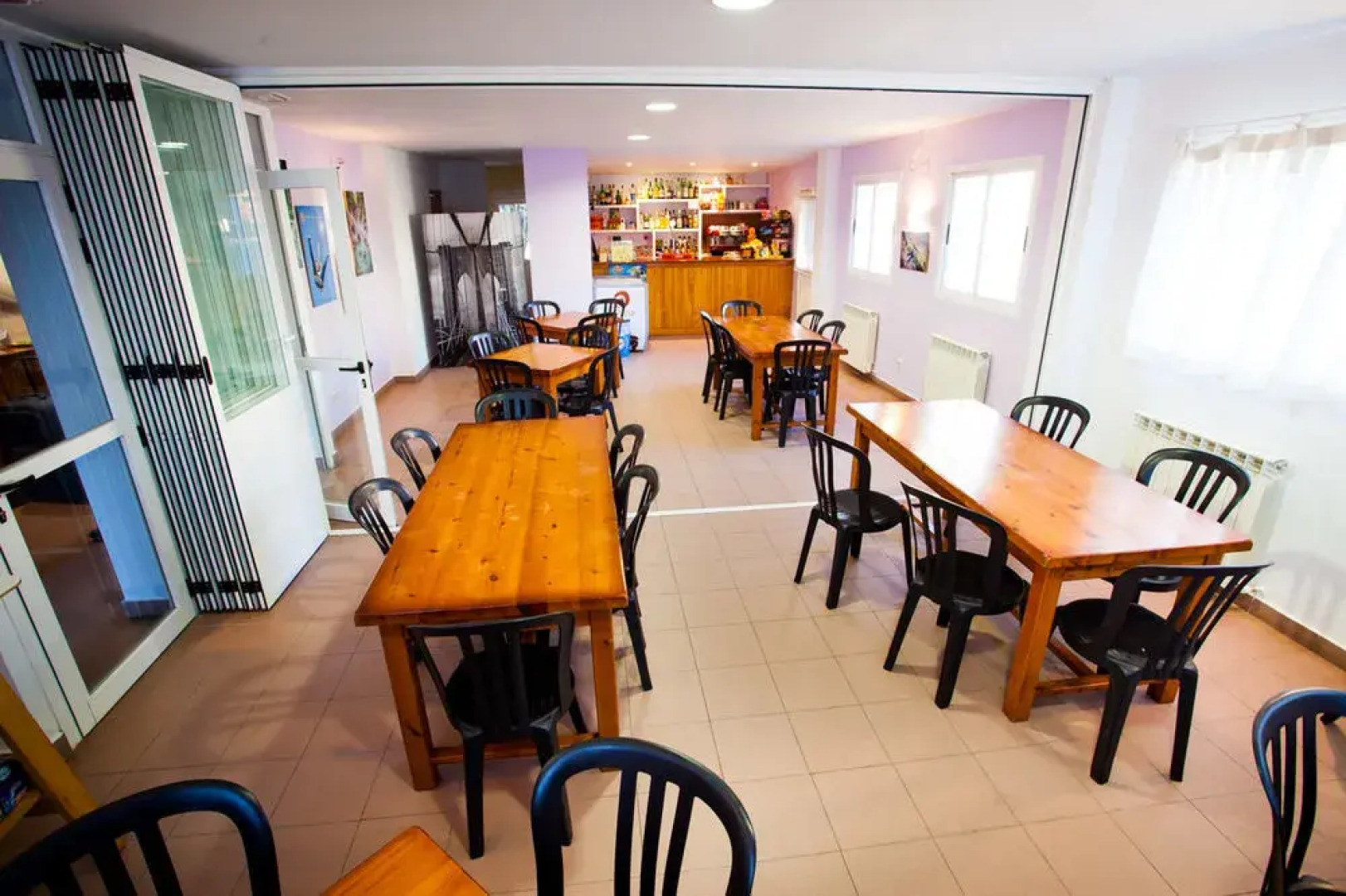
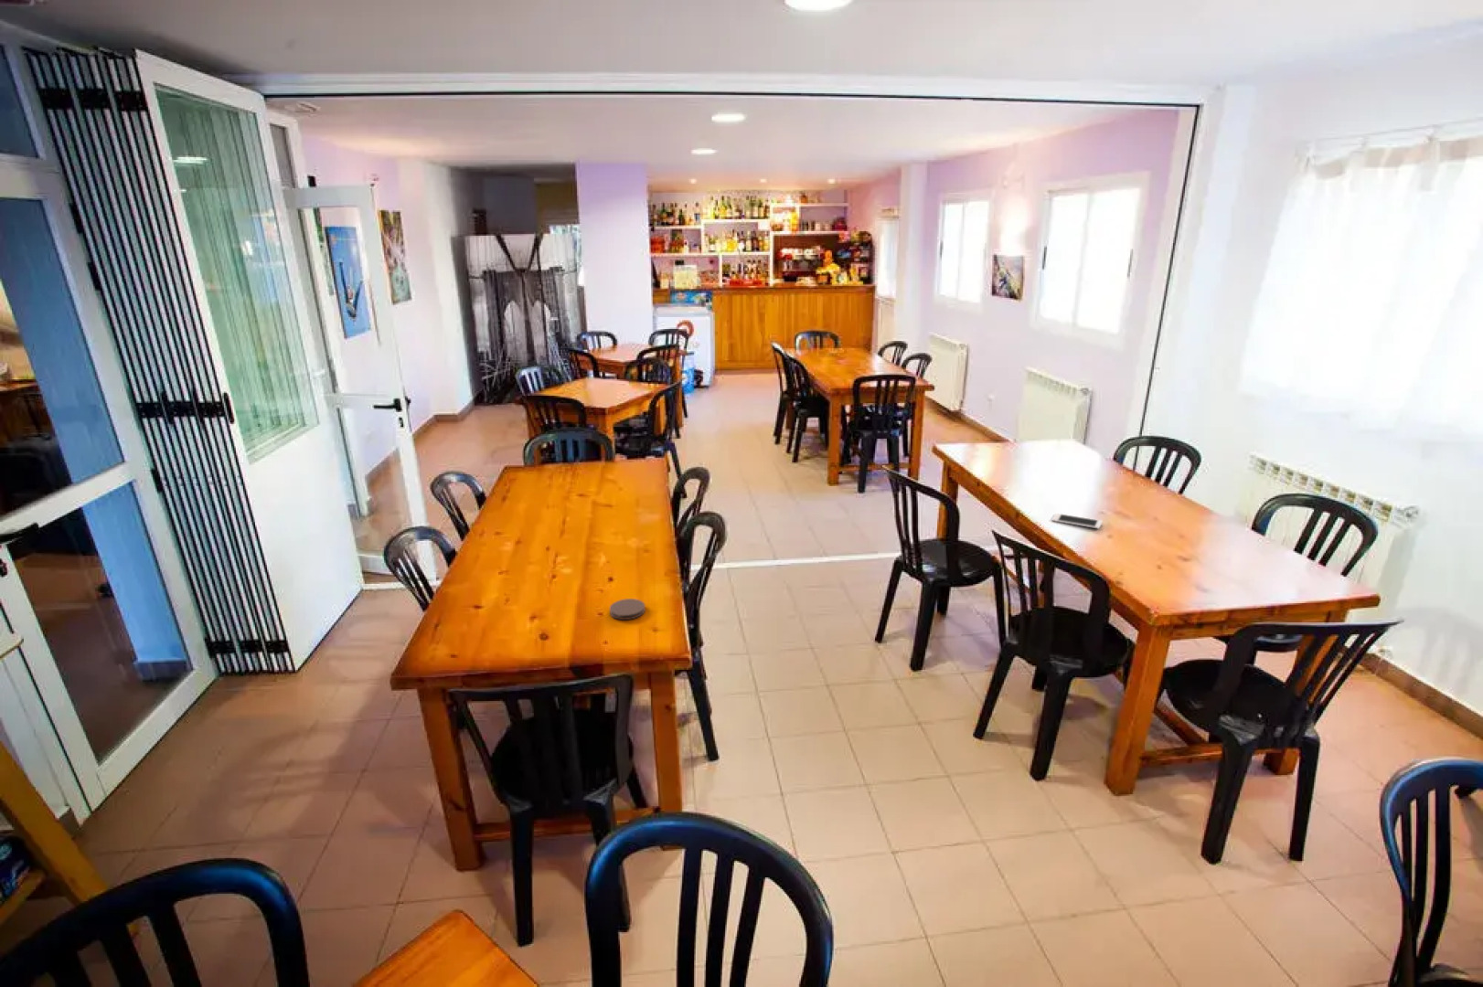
+ coaster [609,598,647,620]
+ cell phone [1050,512,1104,530]
